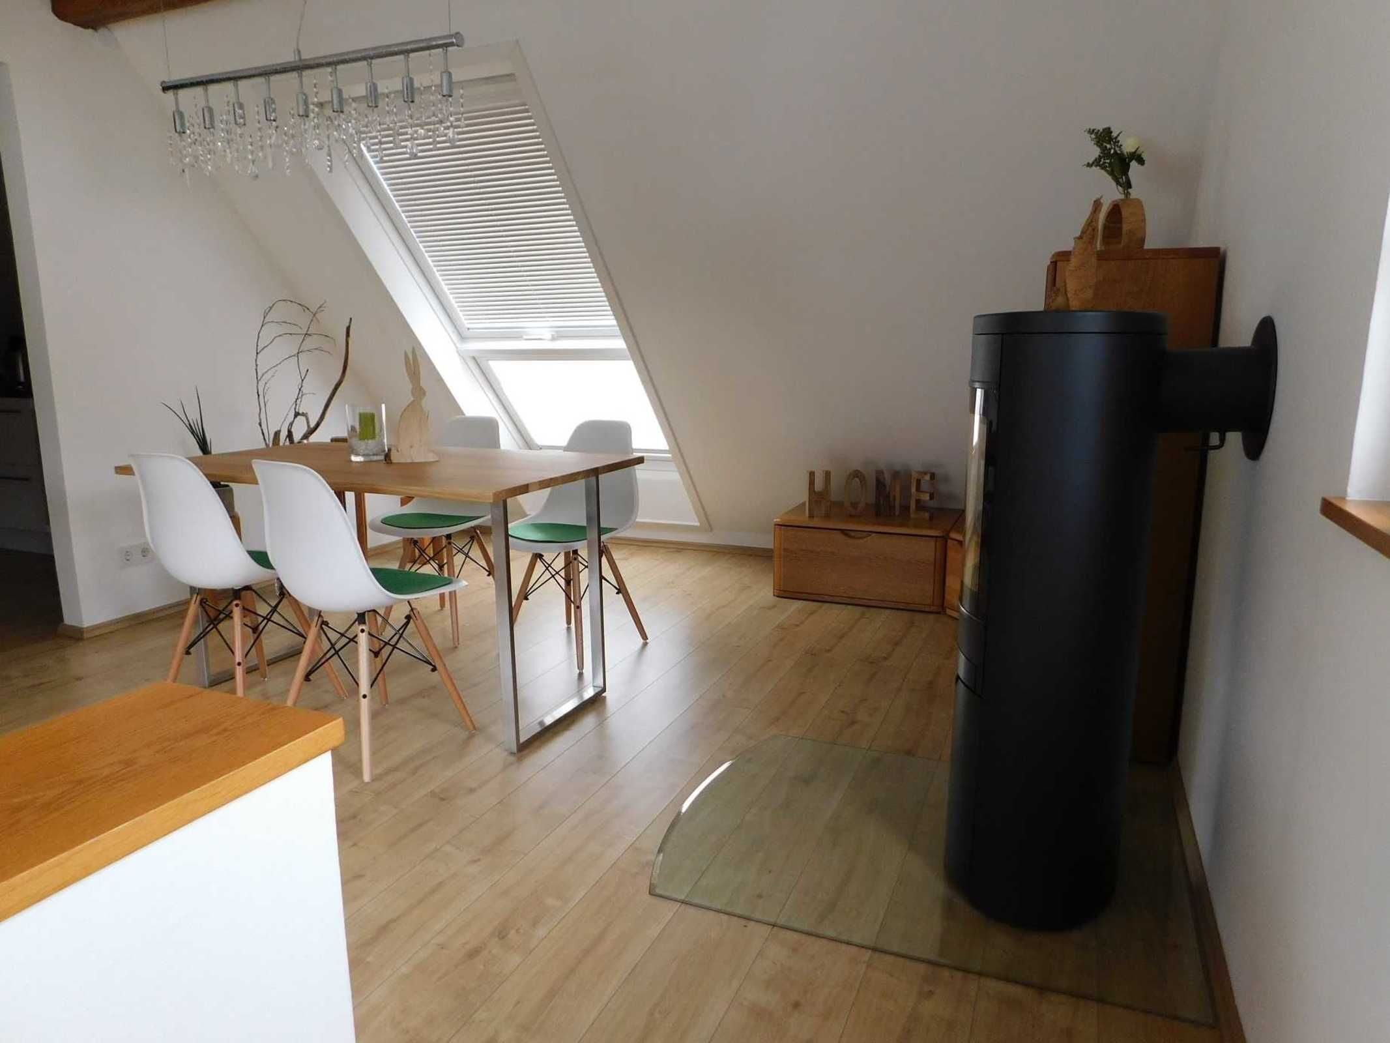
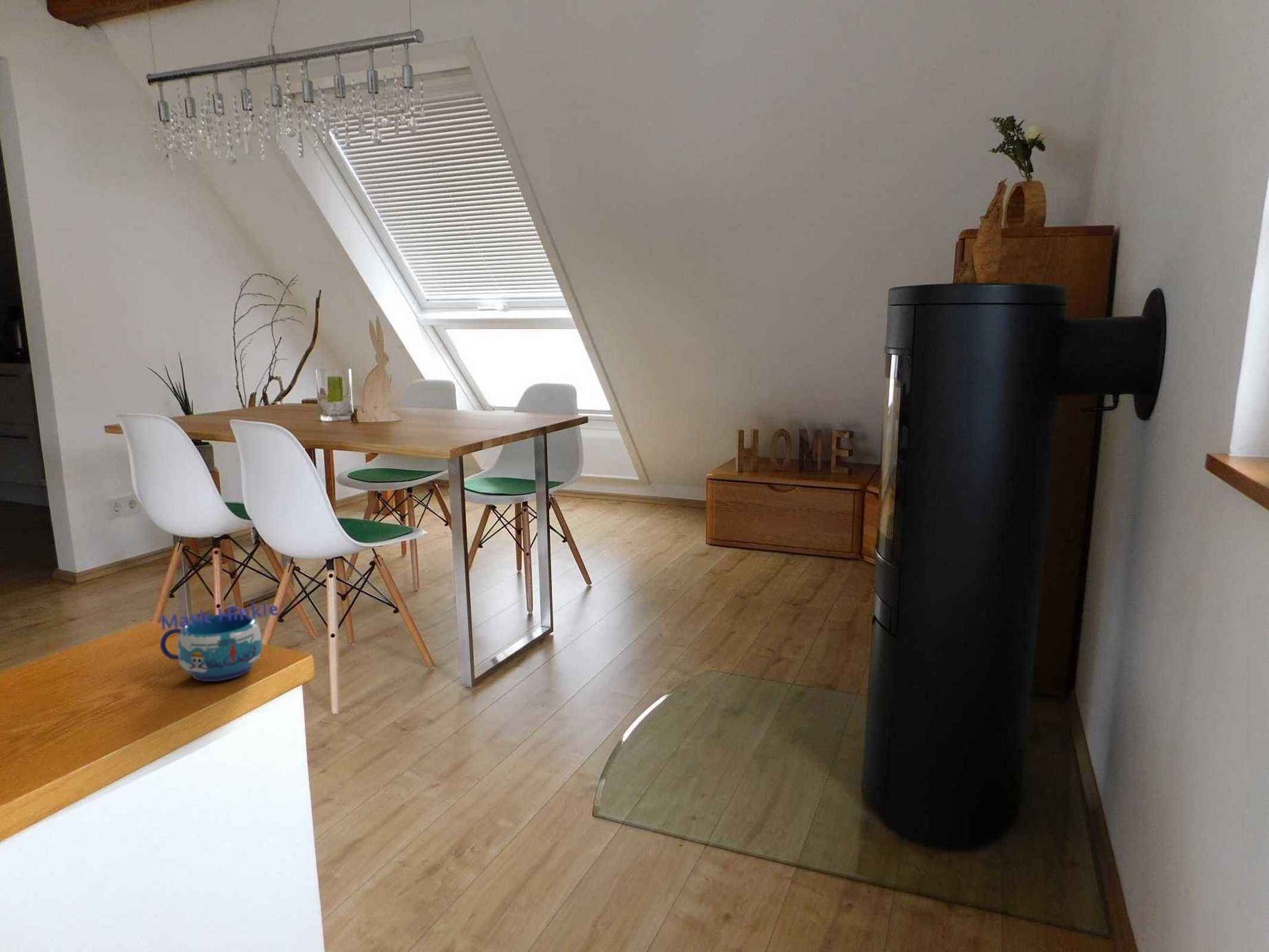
+ mug [159,602,278,682]
